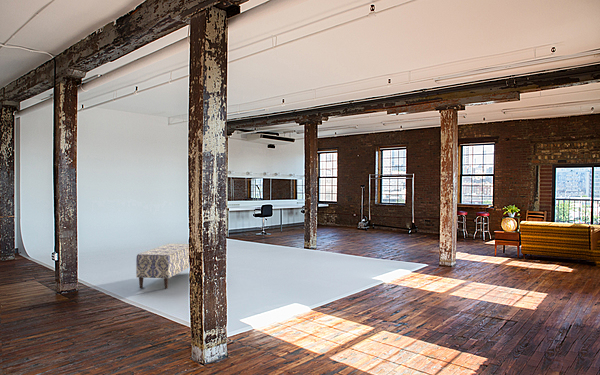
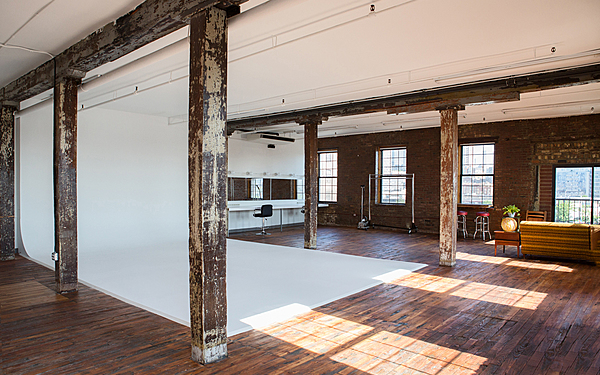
- bench [135,243,190,290]
